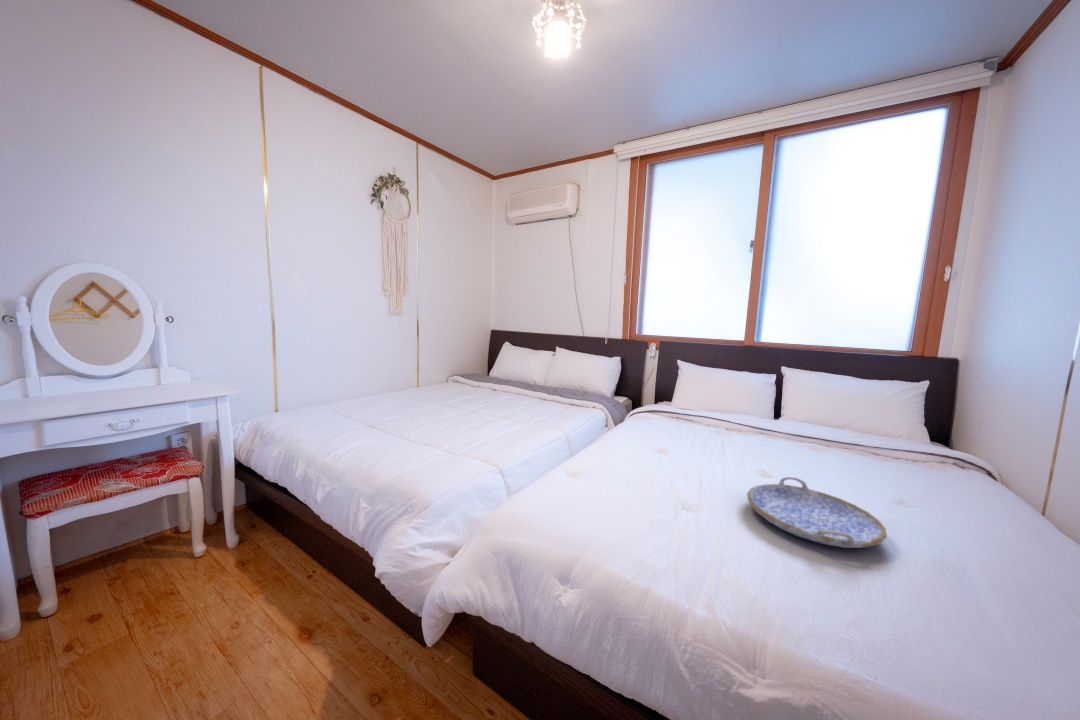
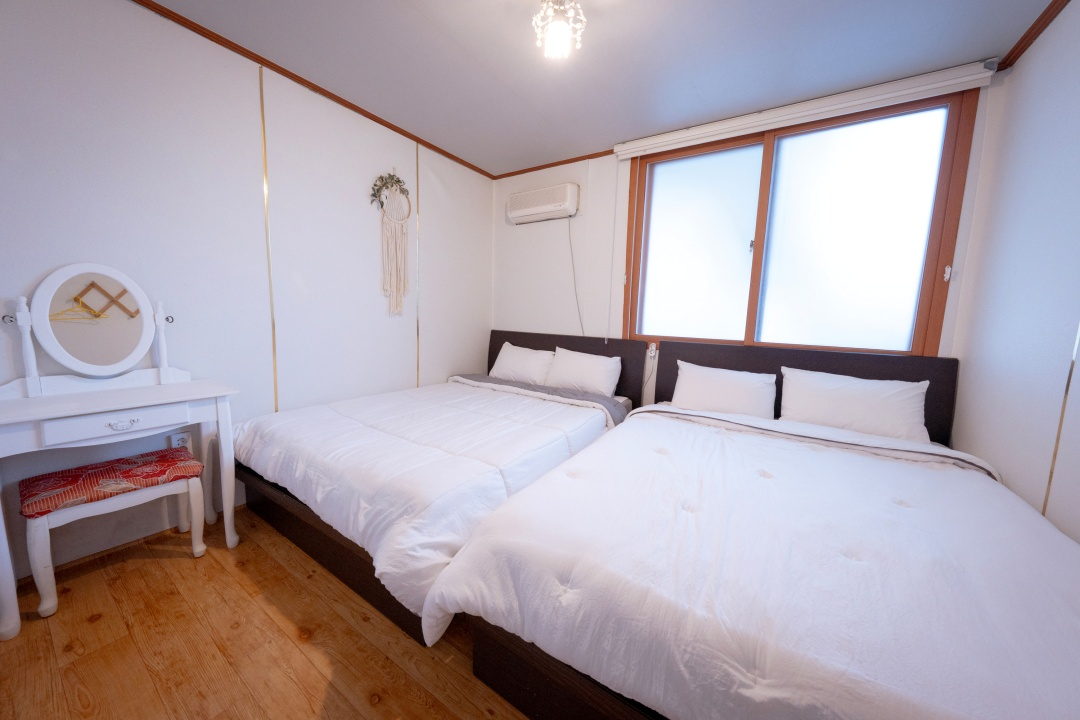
- serving tray [746,476,888,549]
